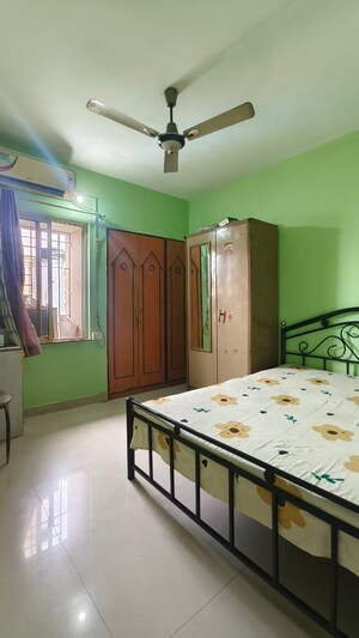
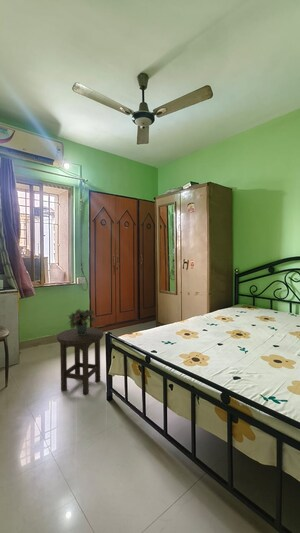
+ potted plant [65,308,99,335]
+ stool [56,327,104,395]
